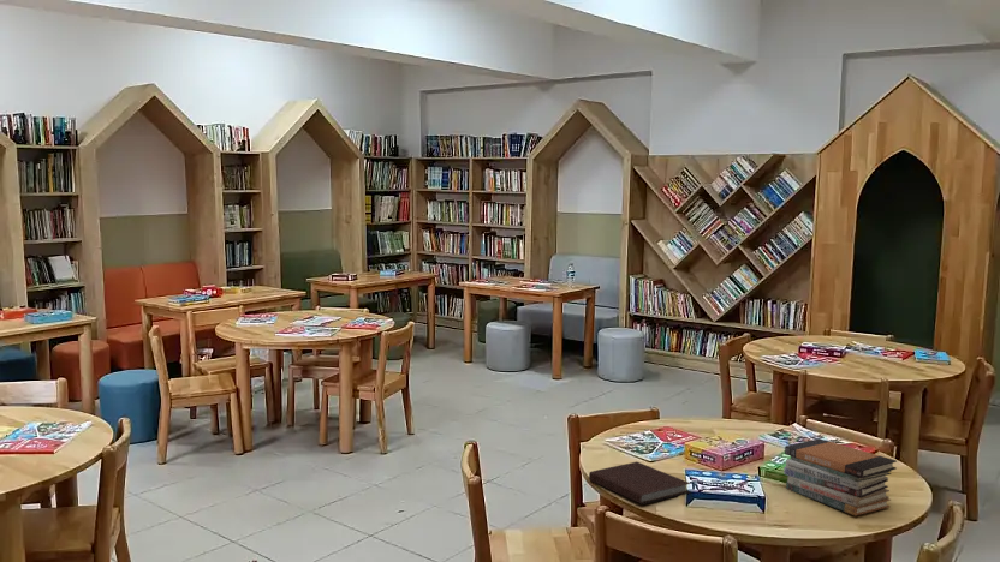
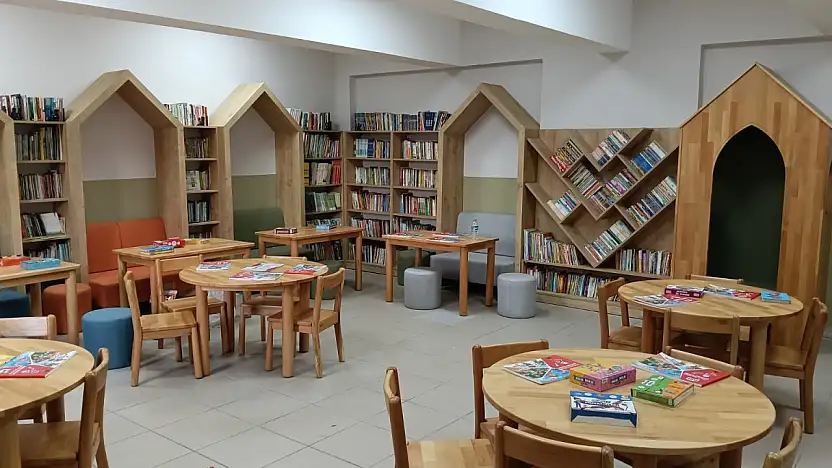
- book stack [782,437,898,516]
- notebook [588,461,692,506]
